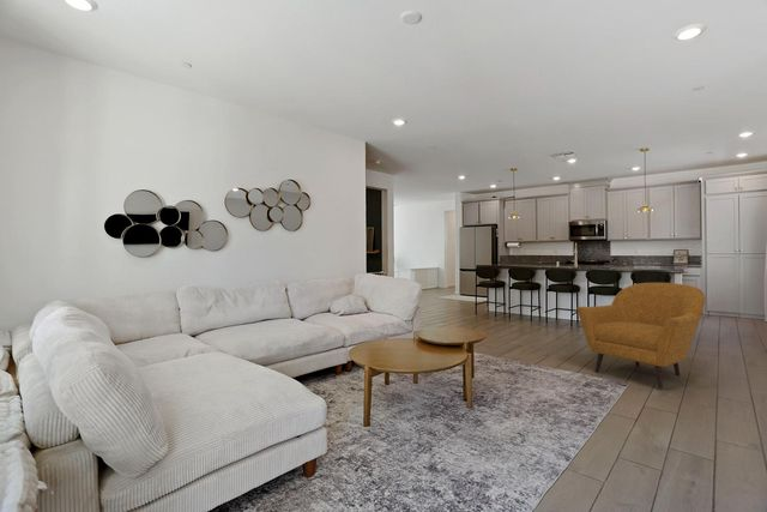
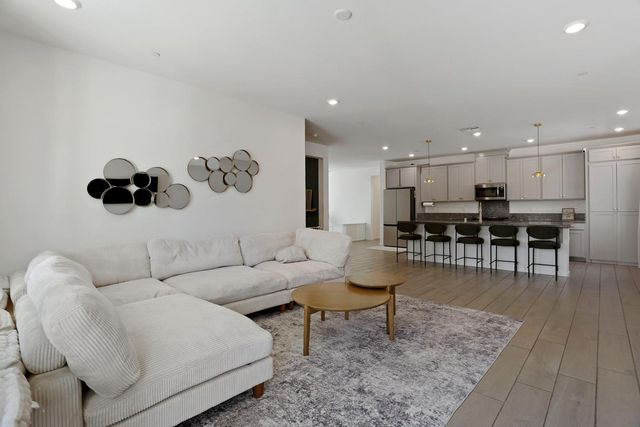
- armchair [576,282,706,390]
